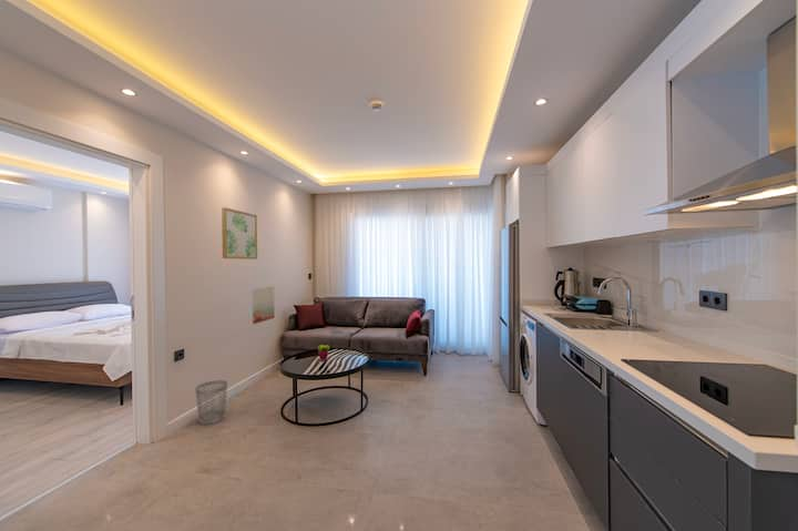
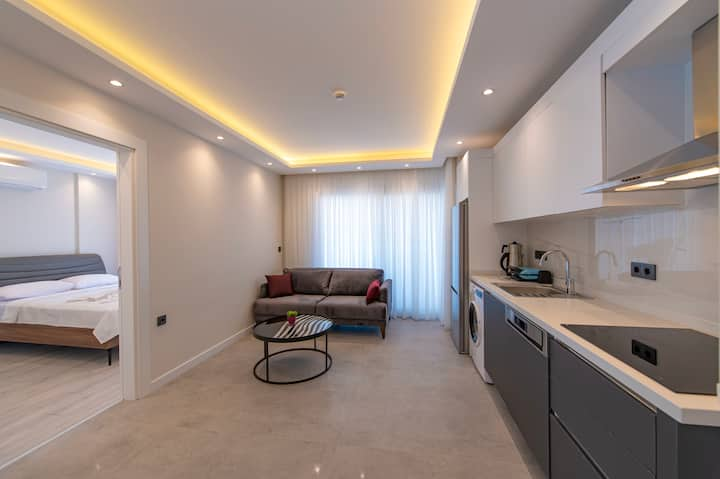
- wastebasket [194,379,228,426]
- wall art [252,285,276,325]
- wall art [221,206,258,261]
